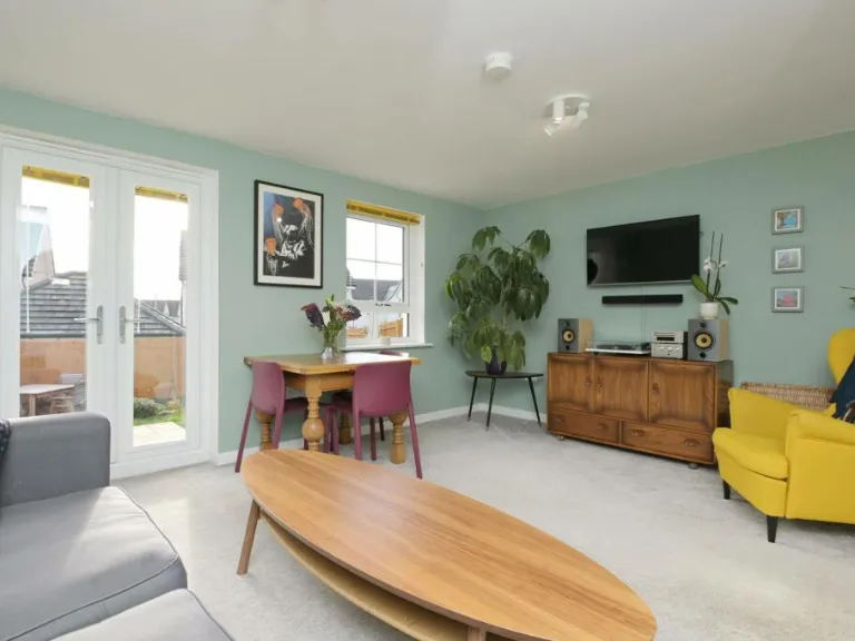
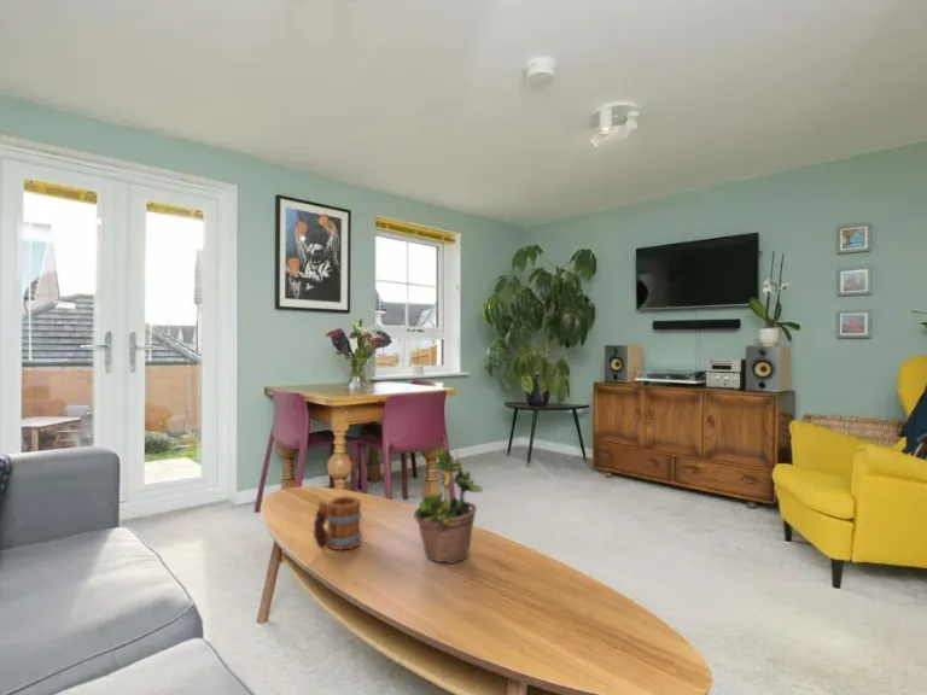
+ mug [313,495,363,551]
+ potted plant [412,442,484,565]
